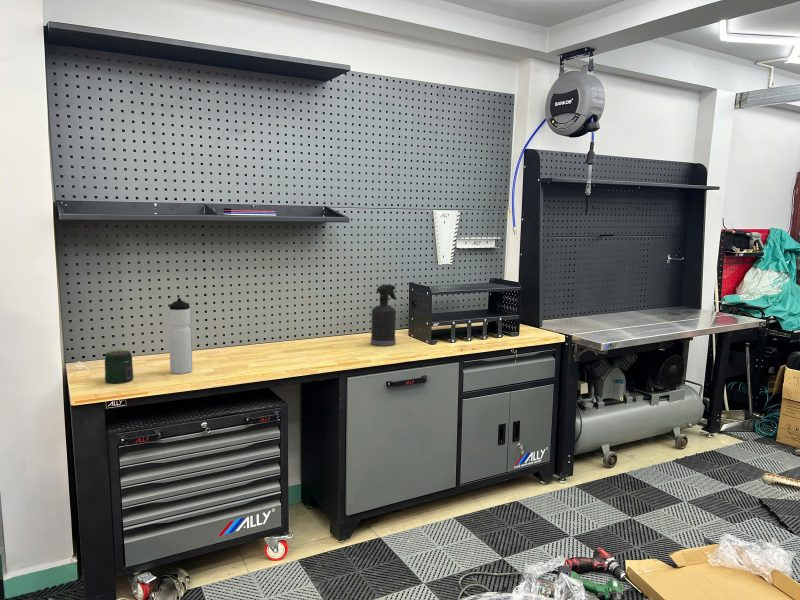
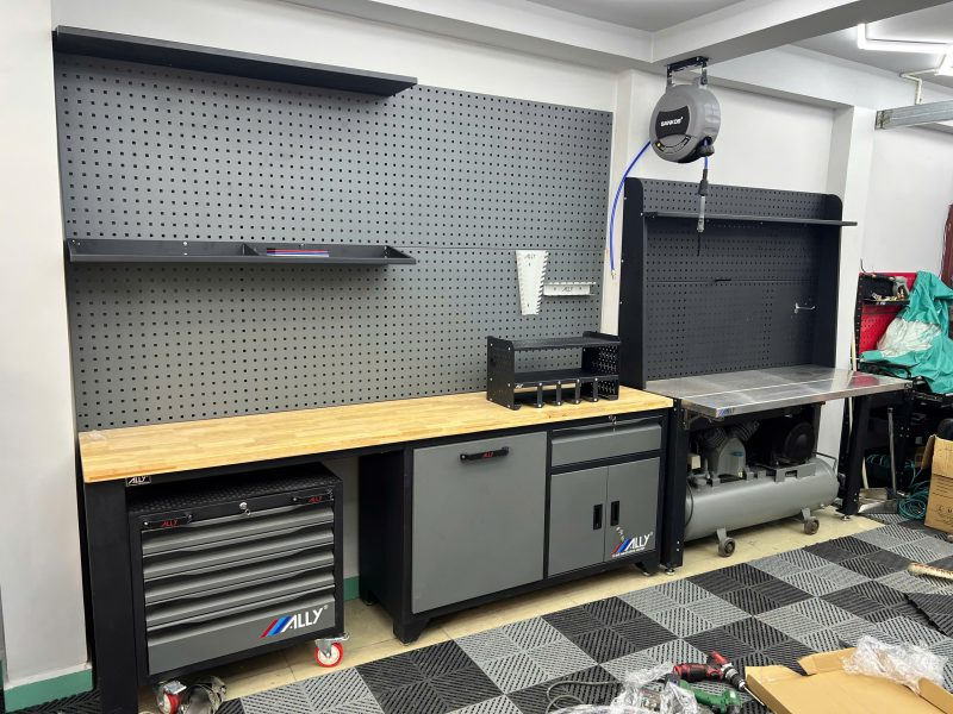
- jar [104,349,134,385]
- water bottle [167,297,193,375]
- spray bottle [370,283,397,347]
